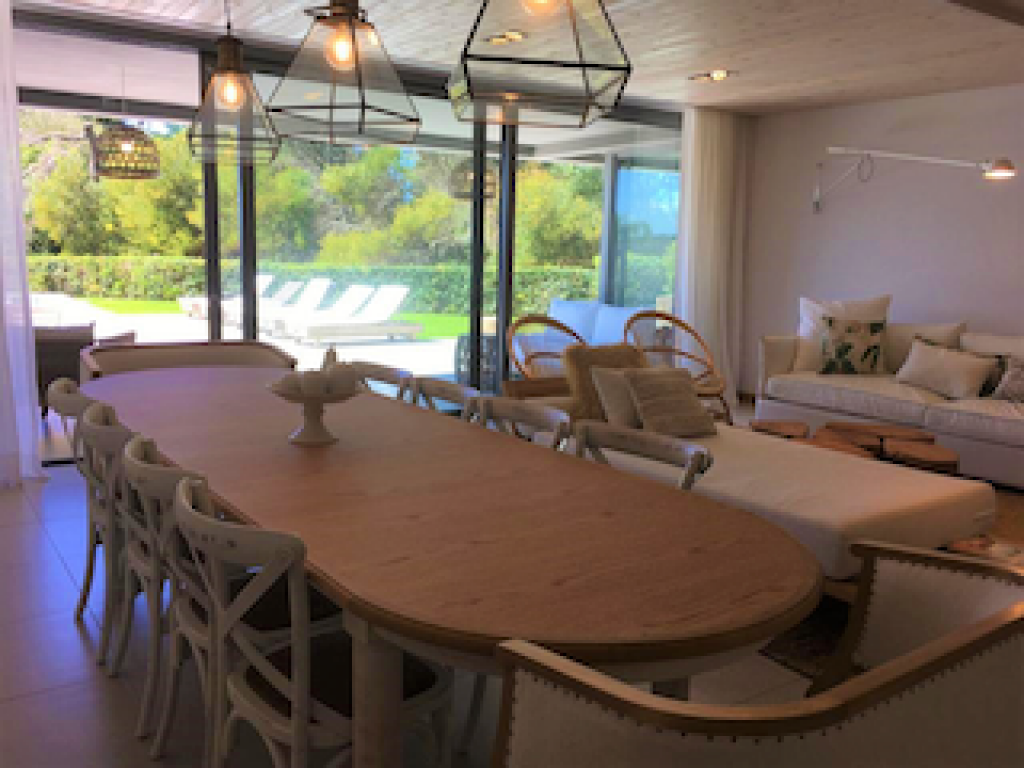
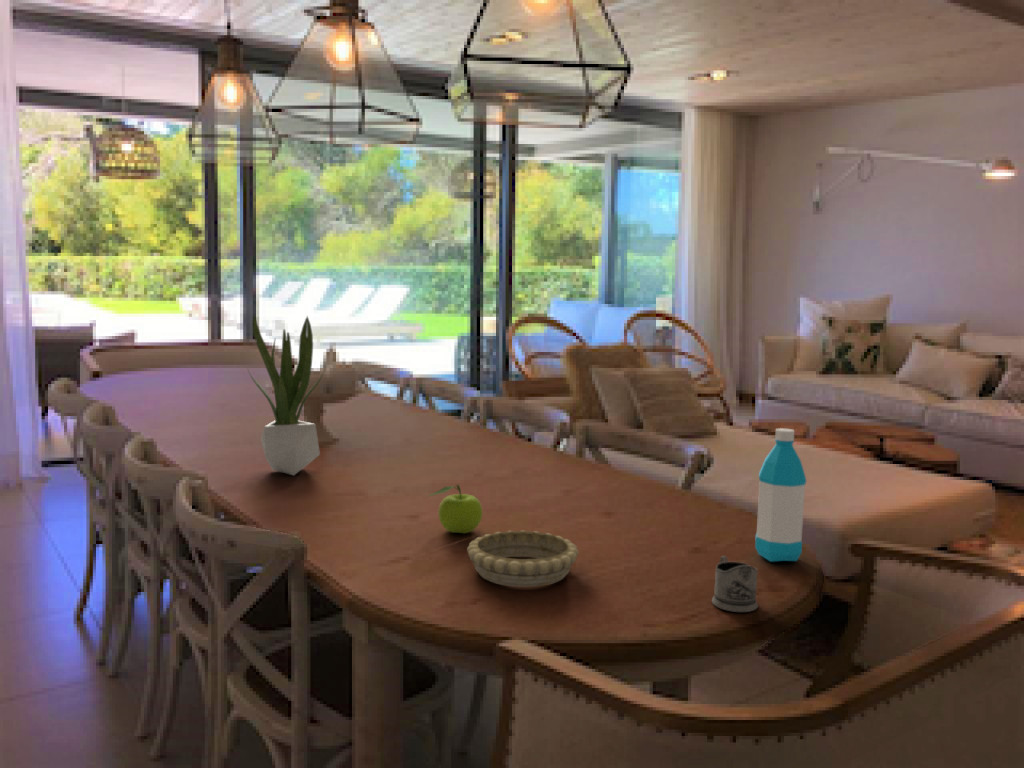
+ decorative bowl [466,530,580,588]
+ tea glass holder [711,555,759,613]
+ water bottle [754,427,807,563]
+ potted plant [247,314,326,477]
+ fruit [426,484,483,534]
